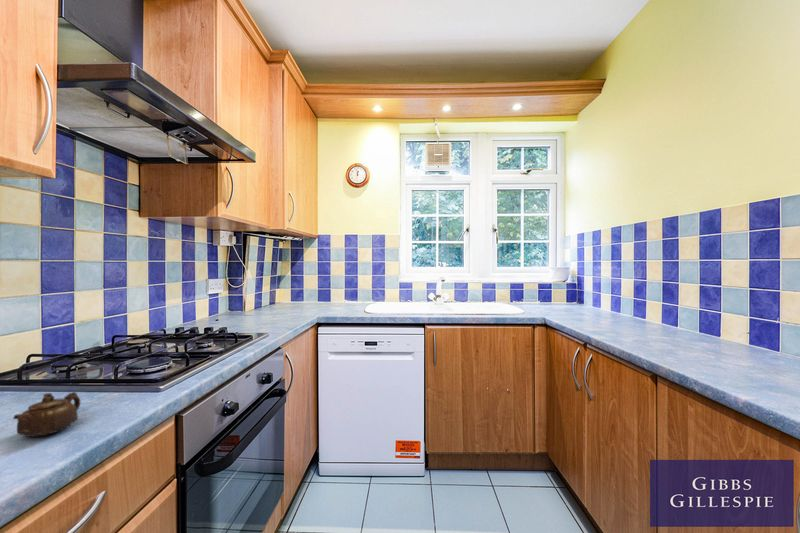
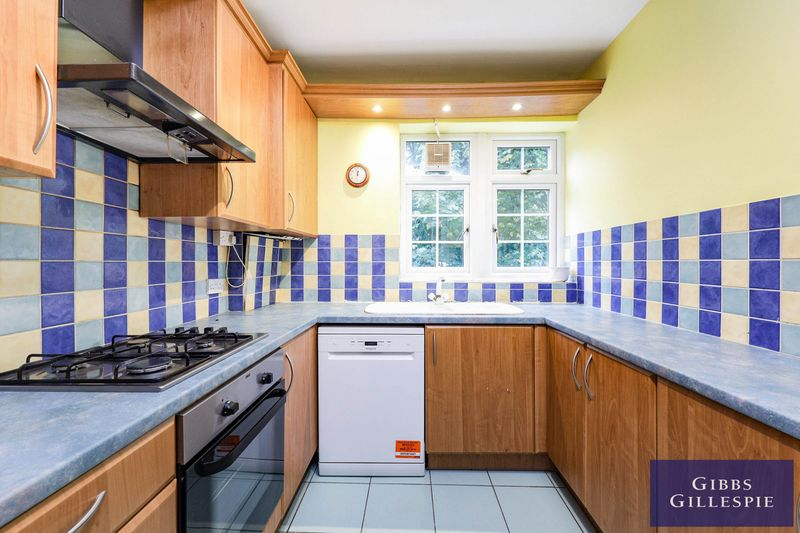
- teapot [12,391,81,438]
